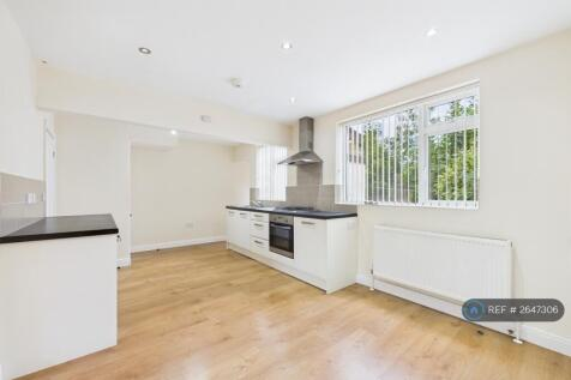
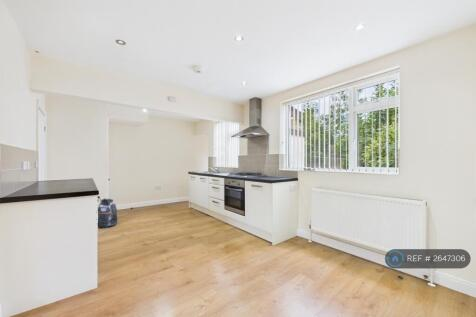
+ backpack [97,197,119,229]
